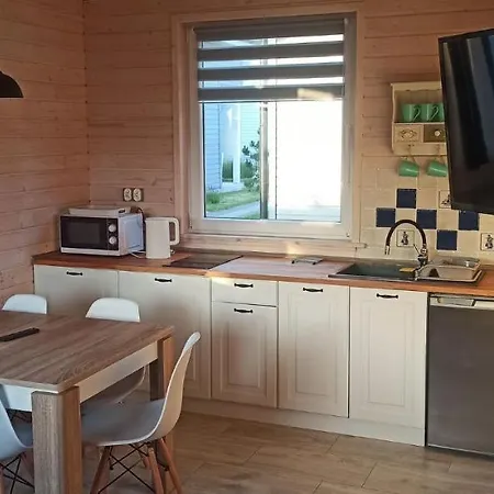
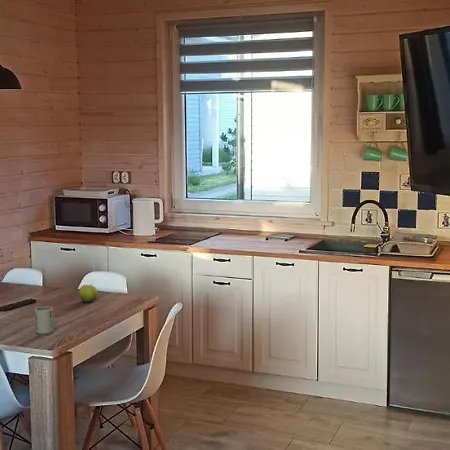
+ cup [34,305,54,336]
+ fruit [78,283,98,304]
